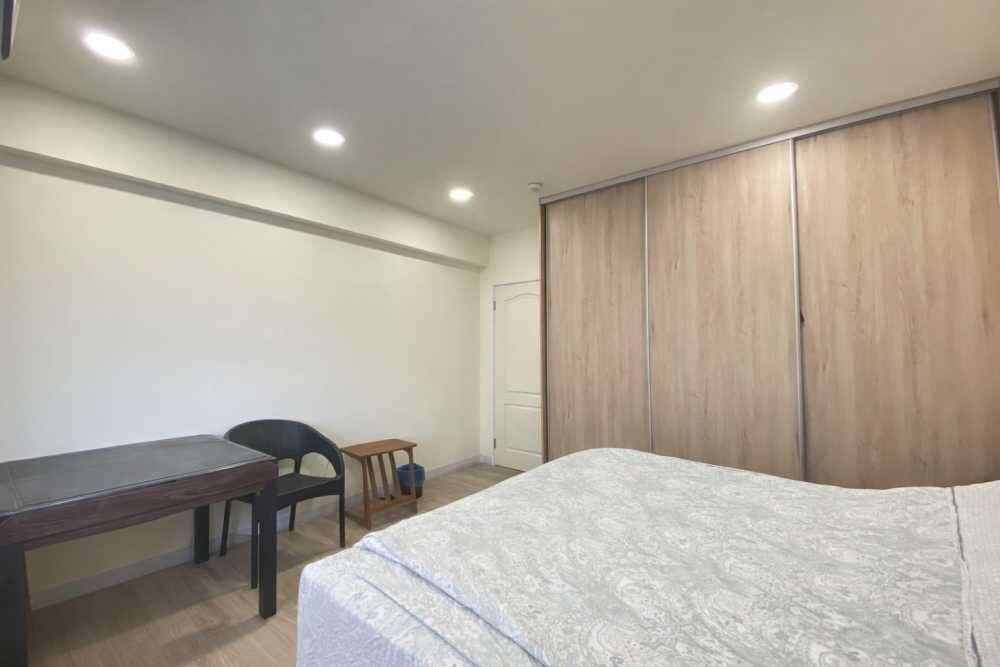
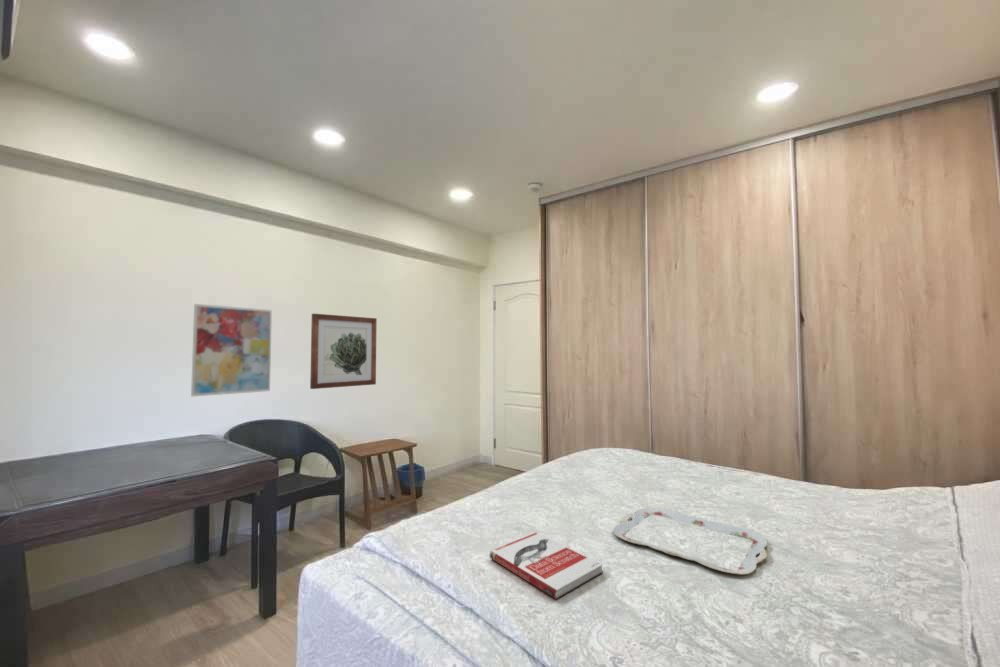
+ serving tray [612,506,768,576]
+ wall art [190,303,273,398]
+ wall art [309,313,378,390]
+ book [488,531,604,600]
